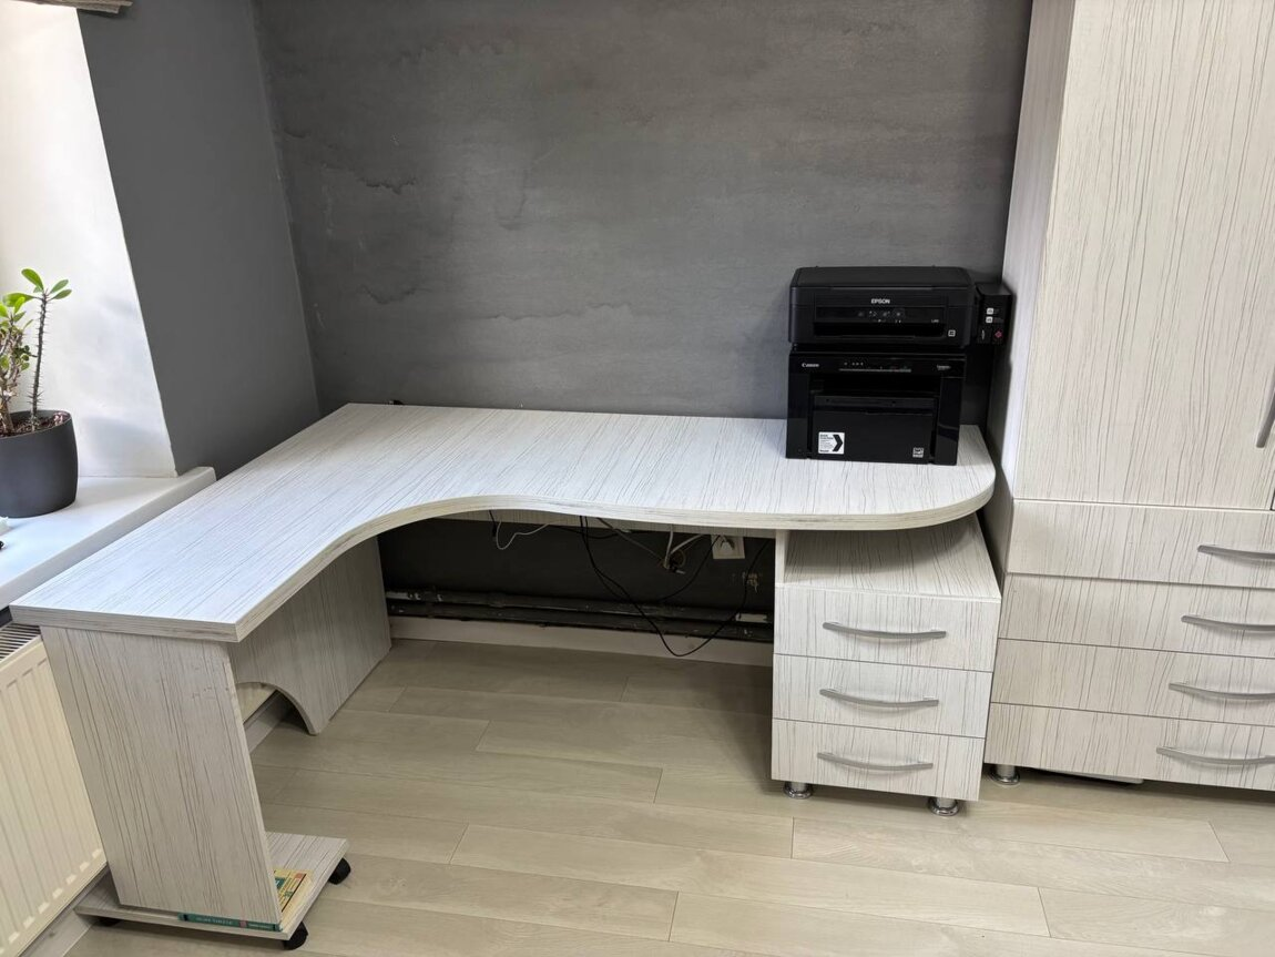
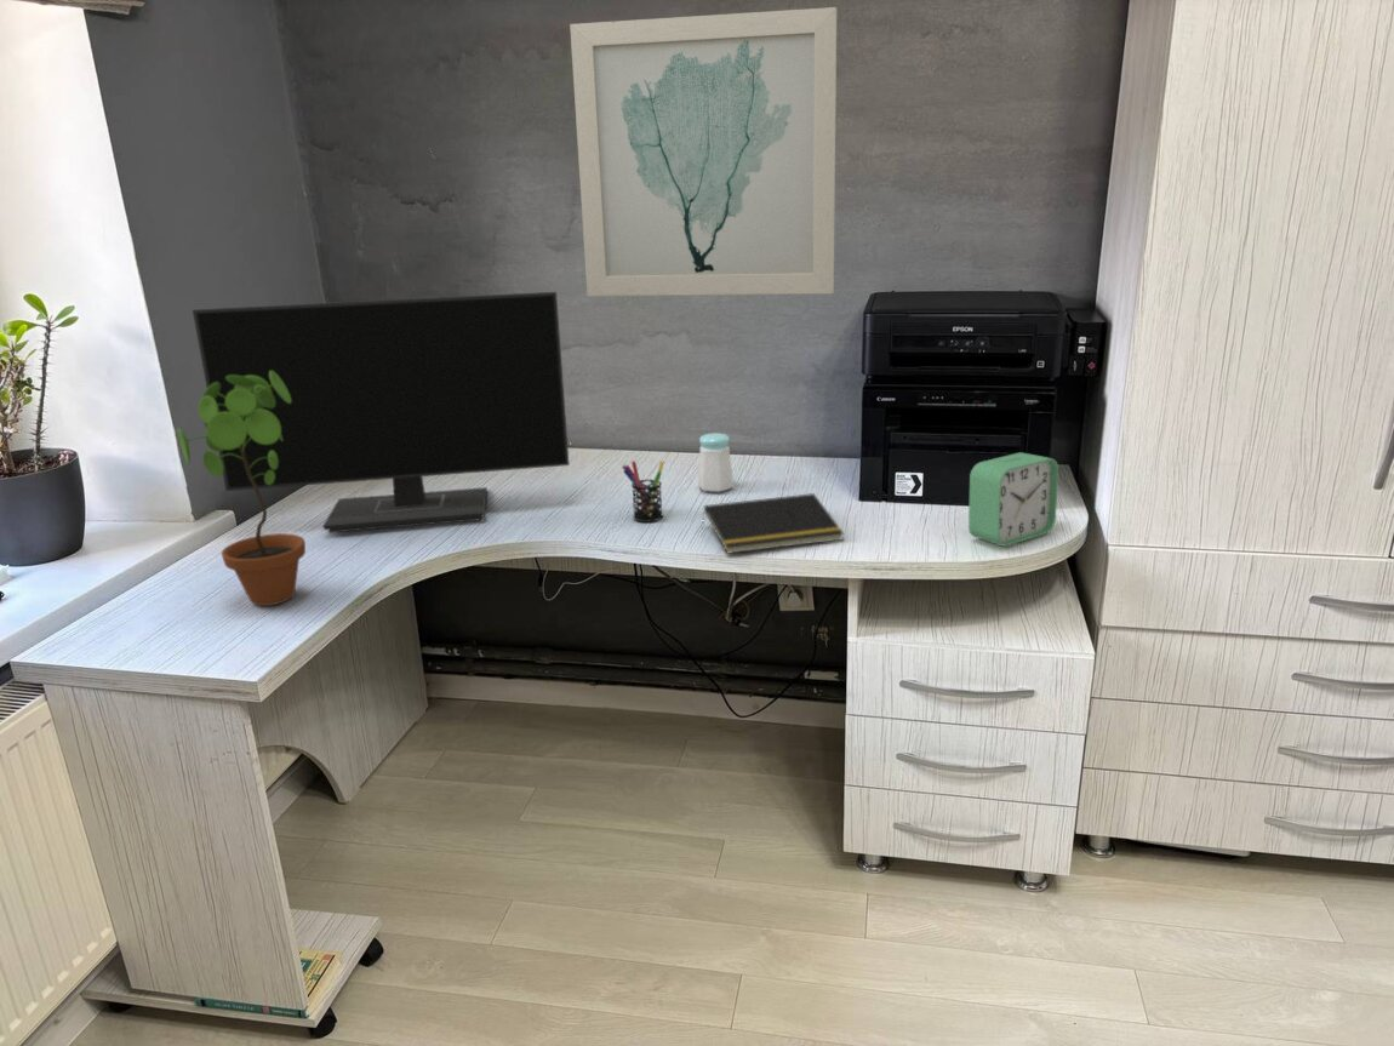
+ notepad [701,492,845,555]
+ wall art [569,6,838,298]
+ salt shaker [697,431,735,493]
+ monitor [192,291,570,533]
+ pen holder [621,459,665,524]
+ potted plant [176,371,307,607]
+ alarm clock [967,452,1059,547]
